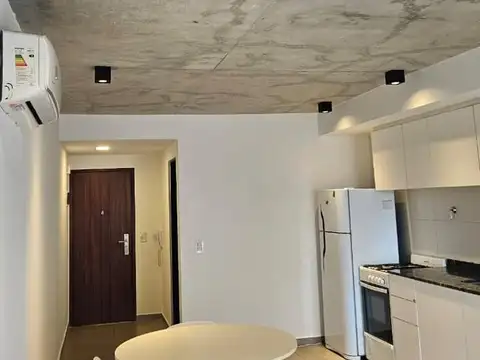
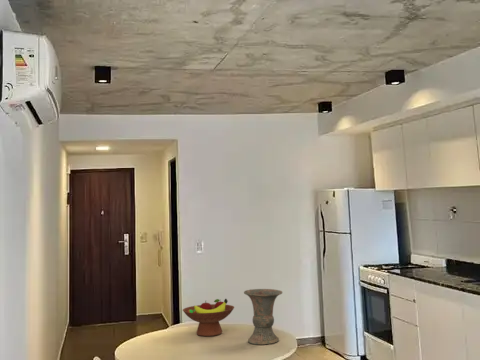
+ fruit bowl [182,298,235,337]
+ vase [243,288,283,345]
